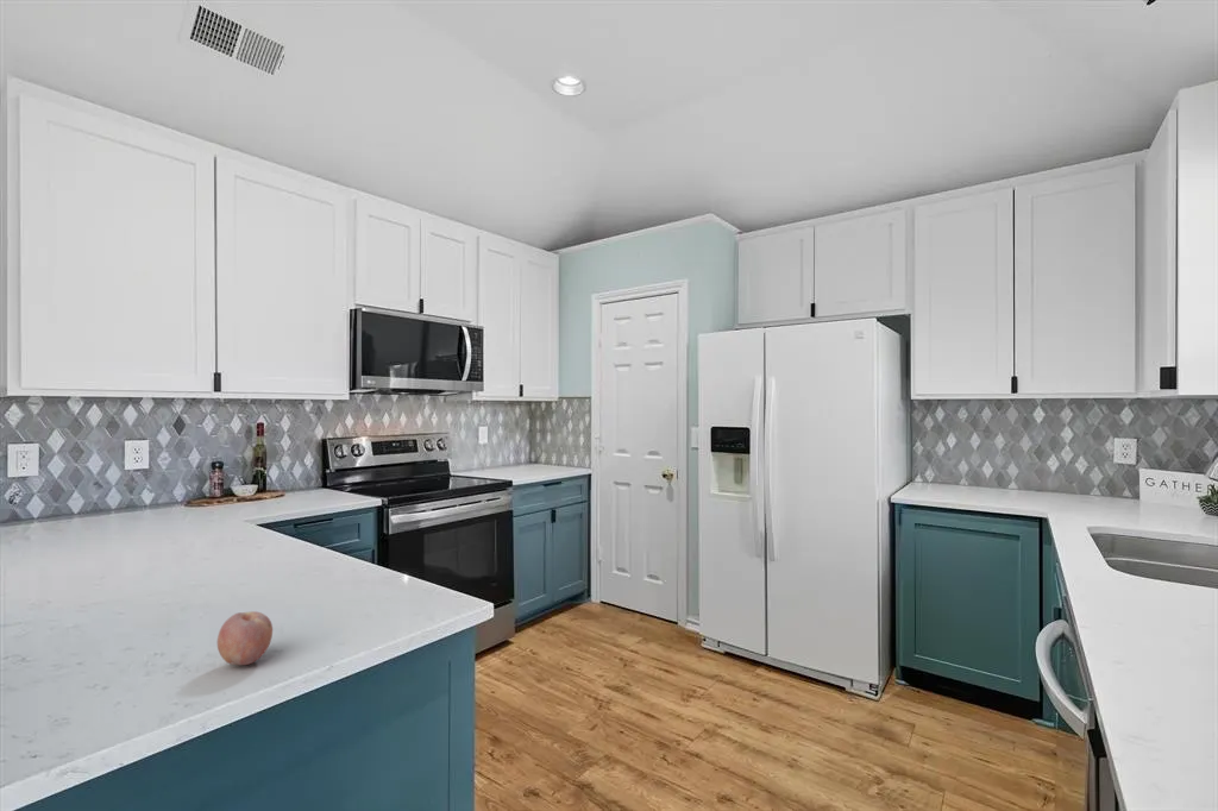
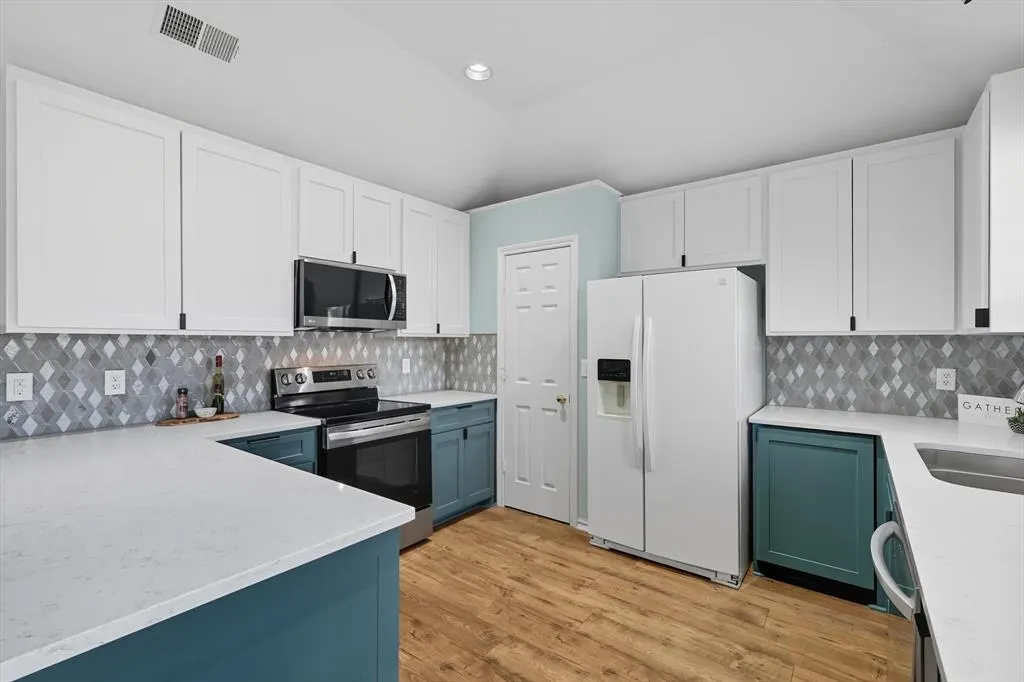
- fruit [216,610,274,666]
